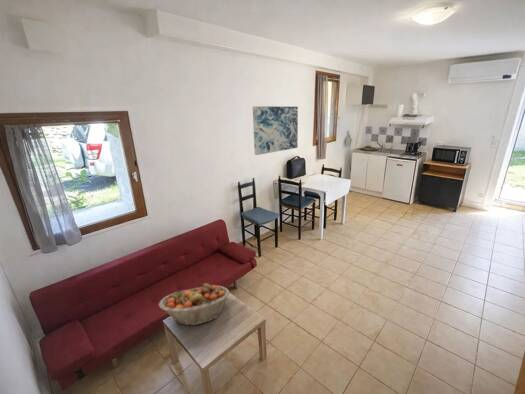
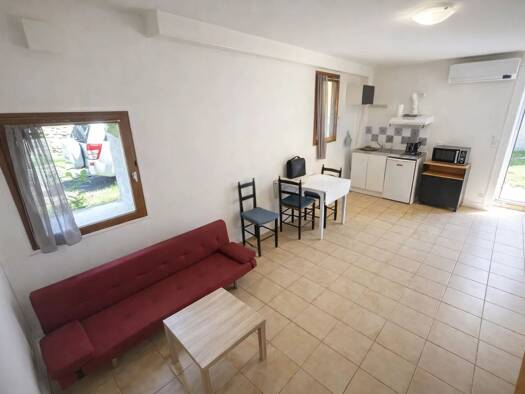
- wall art [252,105,299,156]
- fruit basket [158,282,231,326]
